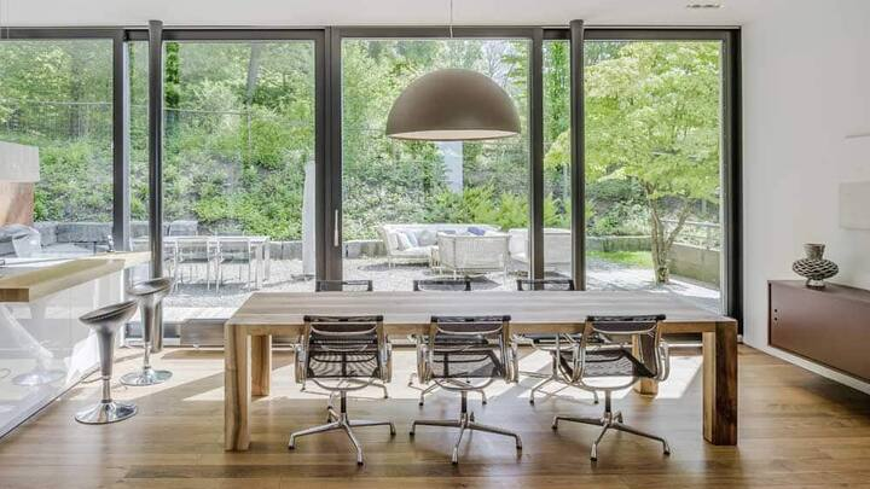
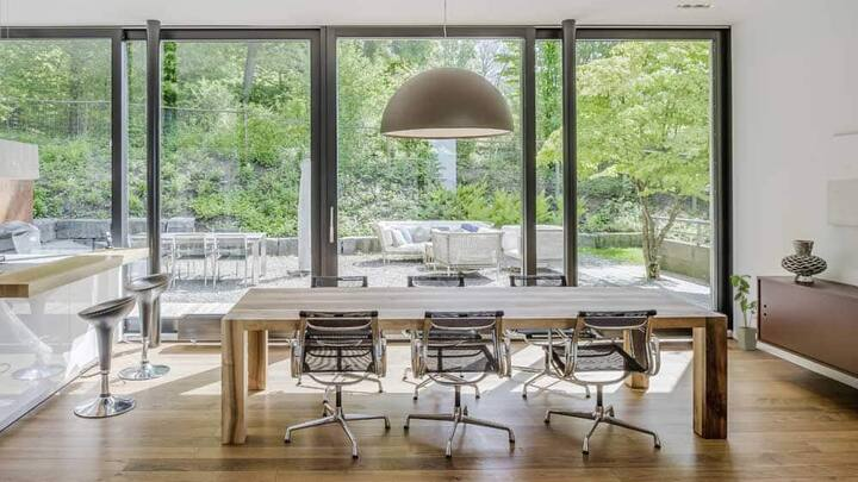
+ house plant [728,274,758,352]
